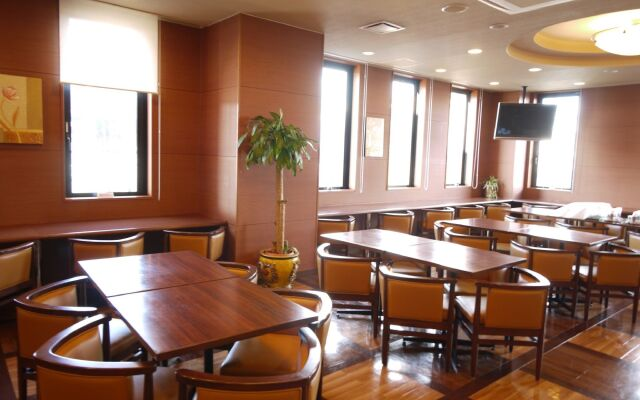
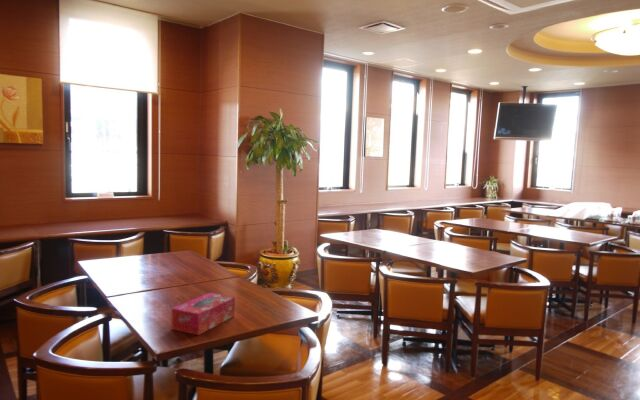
+ tissue box [171,292,236,336]
